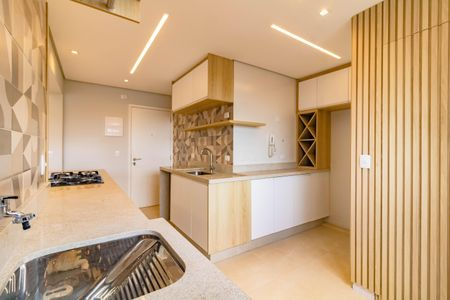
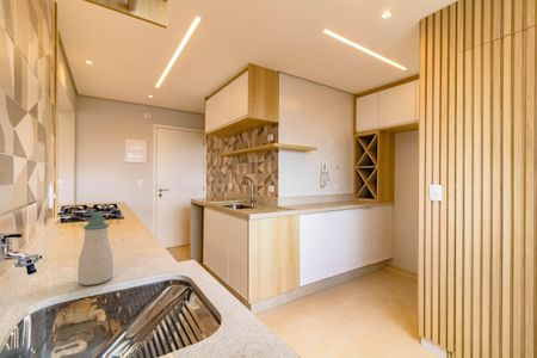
+ soap bottle [76,211,115,286]
